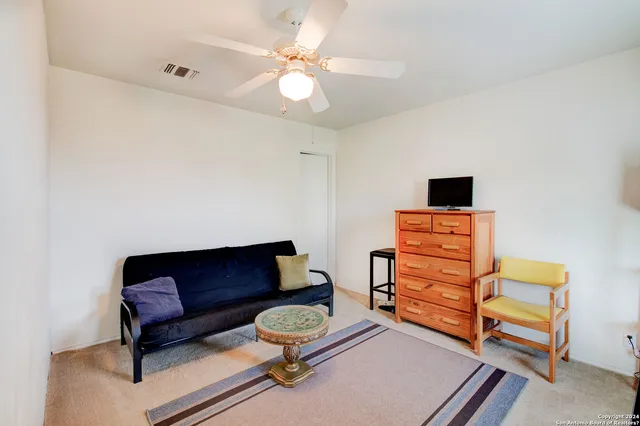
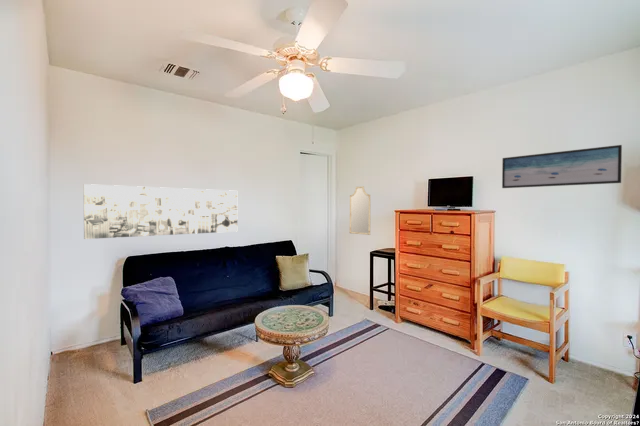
+ wall art [83,183,238,240]
+ wall art [501,144,623,189]
+ home mirror [349,185,371,236]
